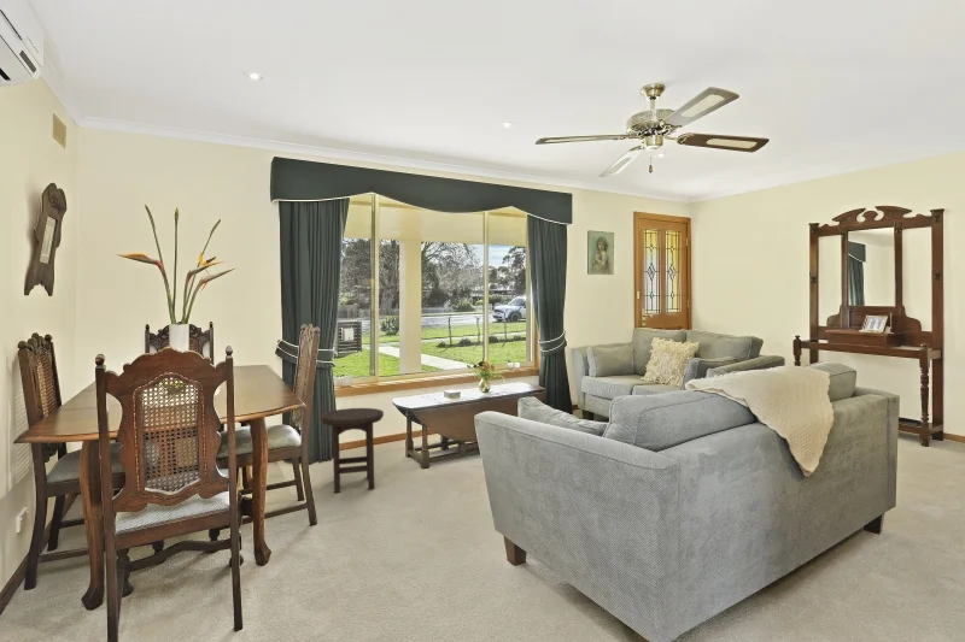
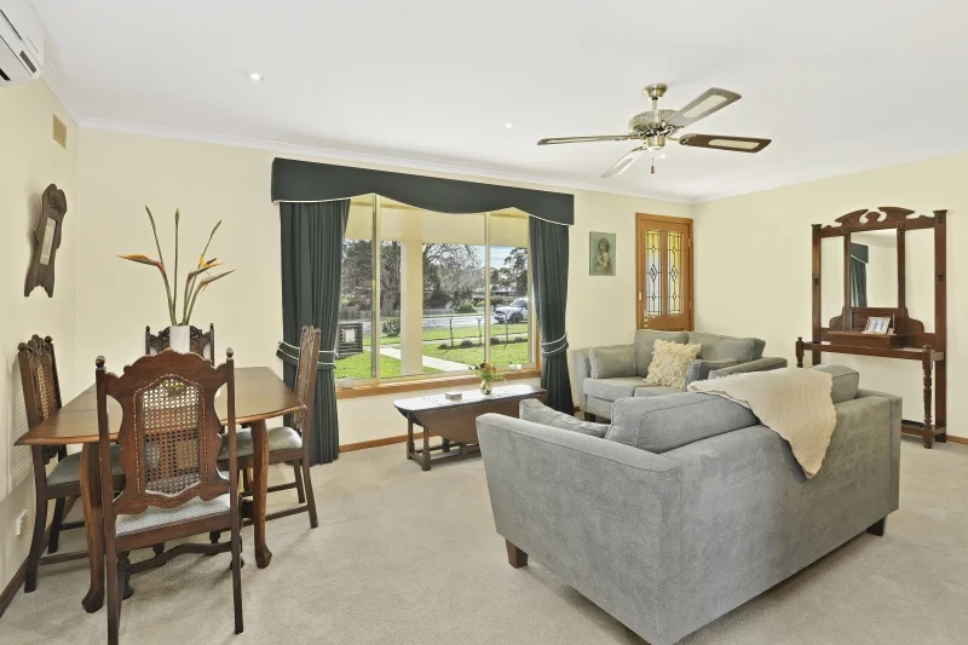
- stool [320,407,385,494]
